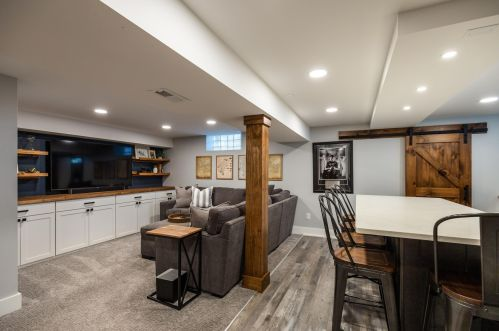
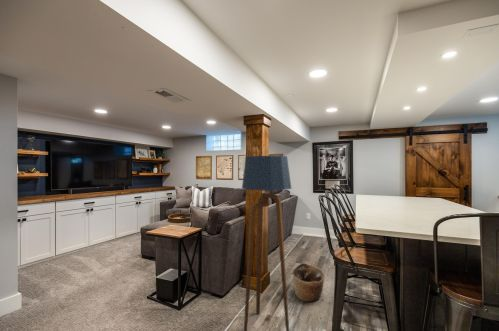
+ basket [291,262,326,303]
+ floor lamp [241,155,292,331]
